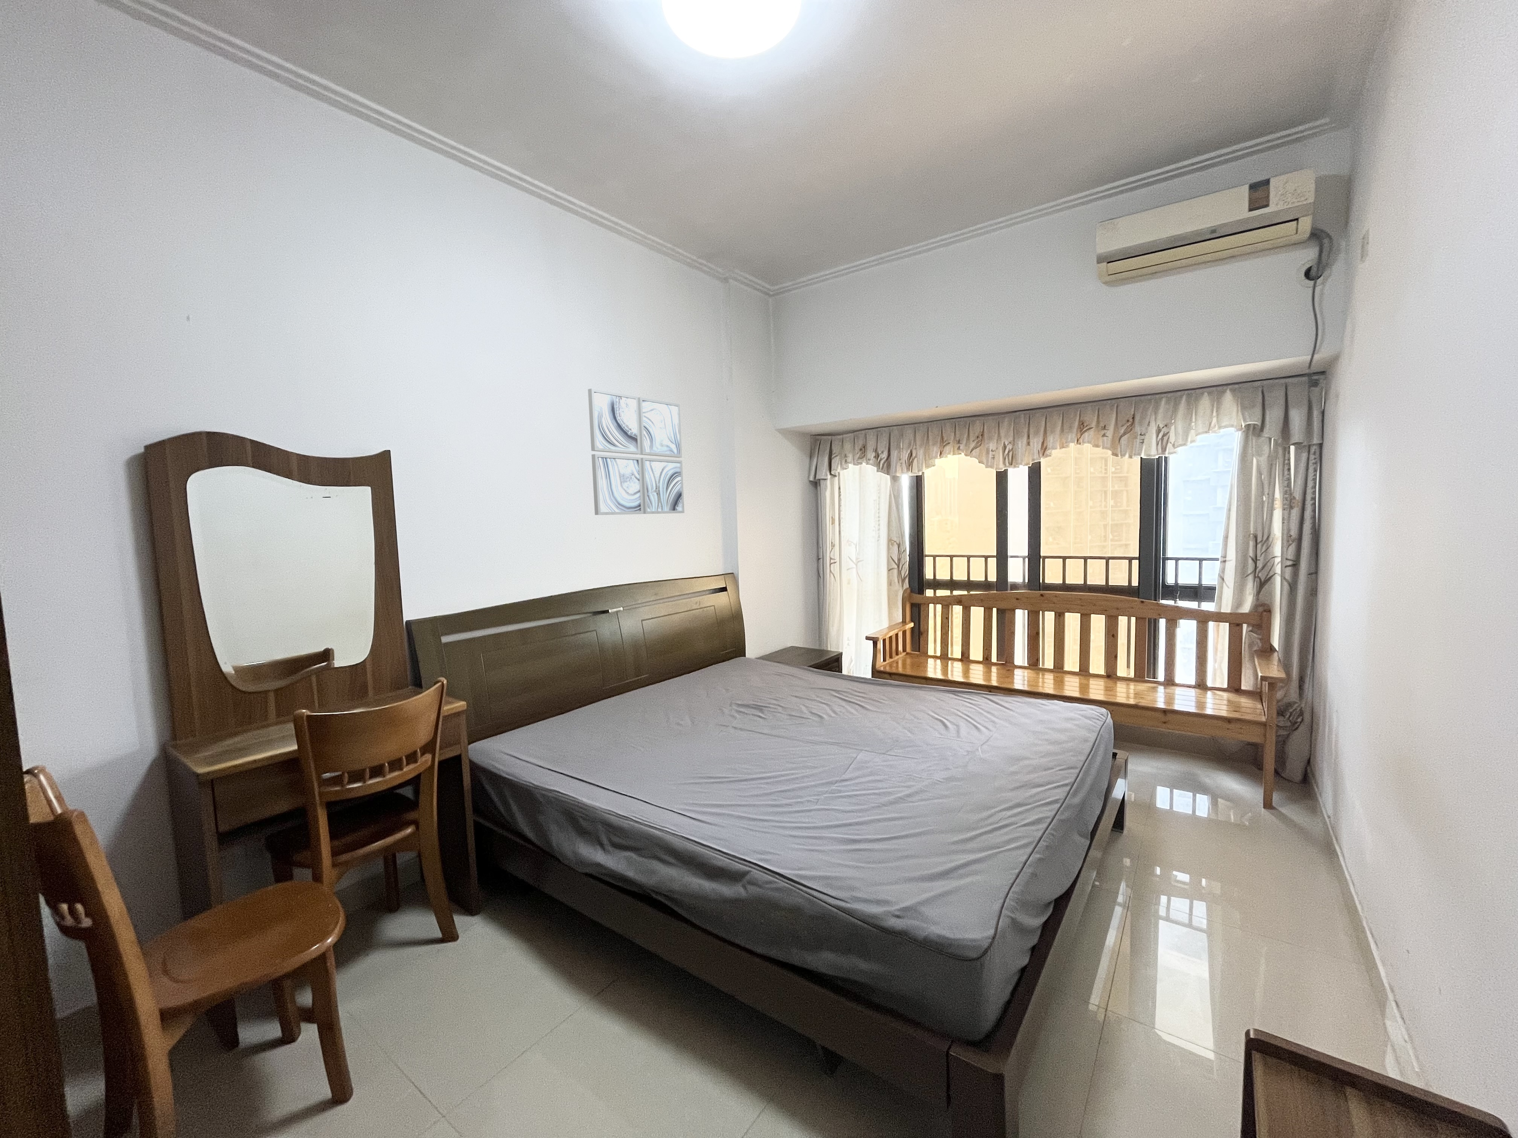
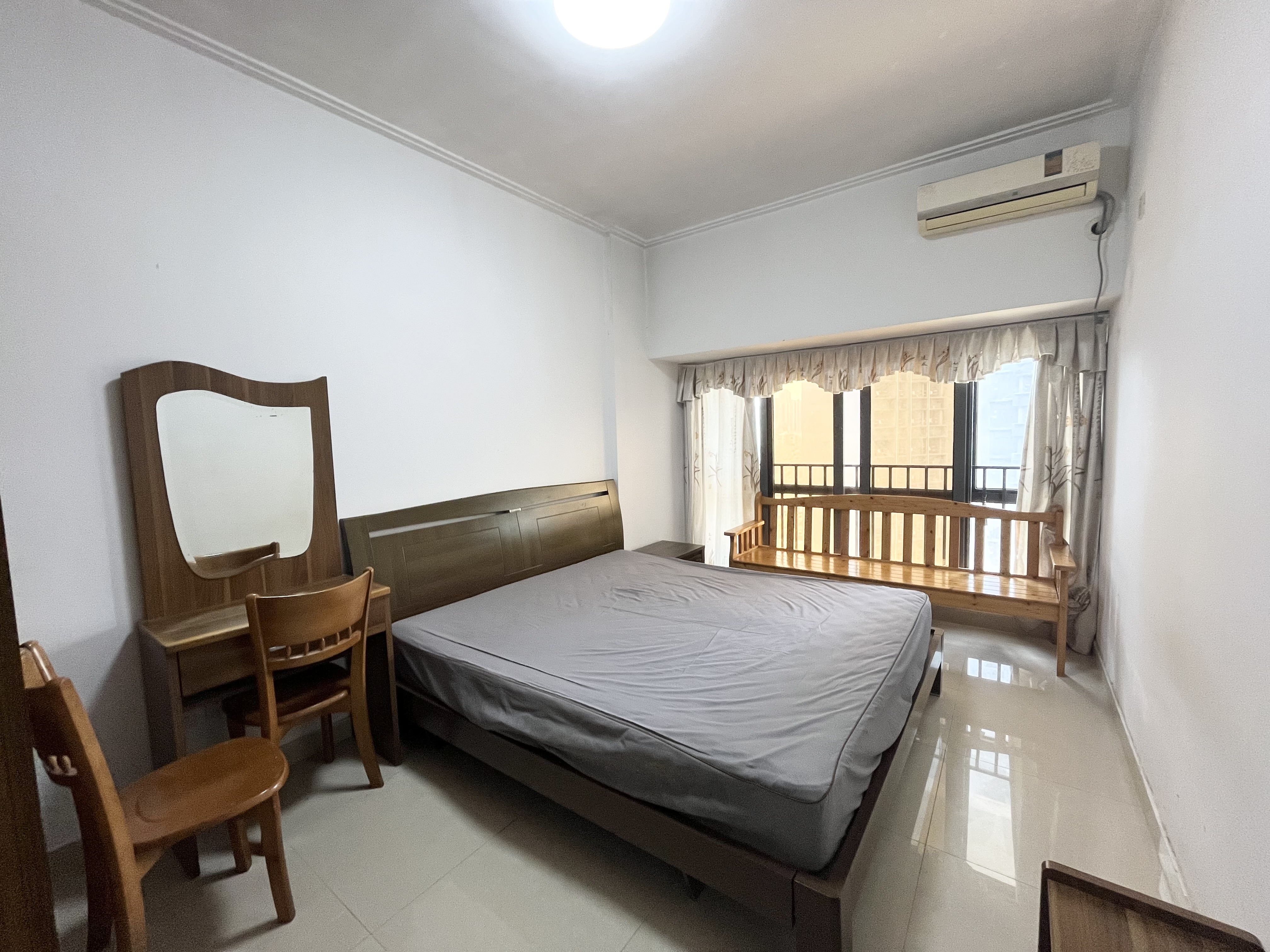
- wall art [588,388,685,515]
